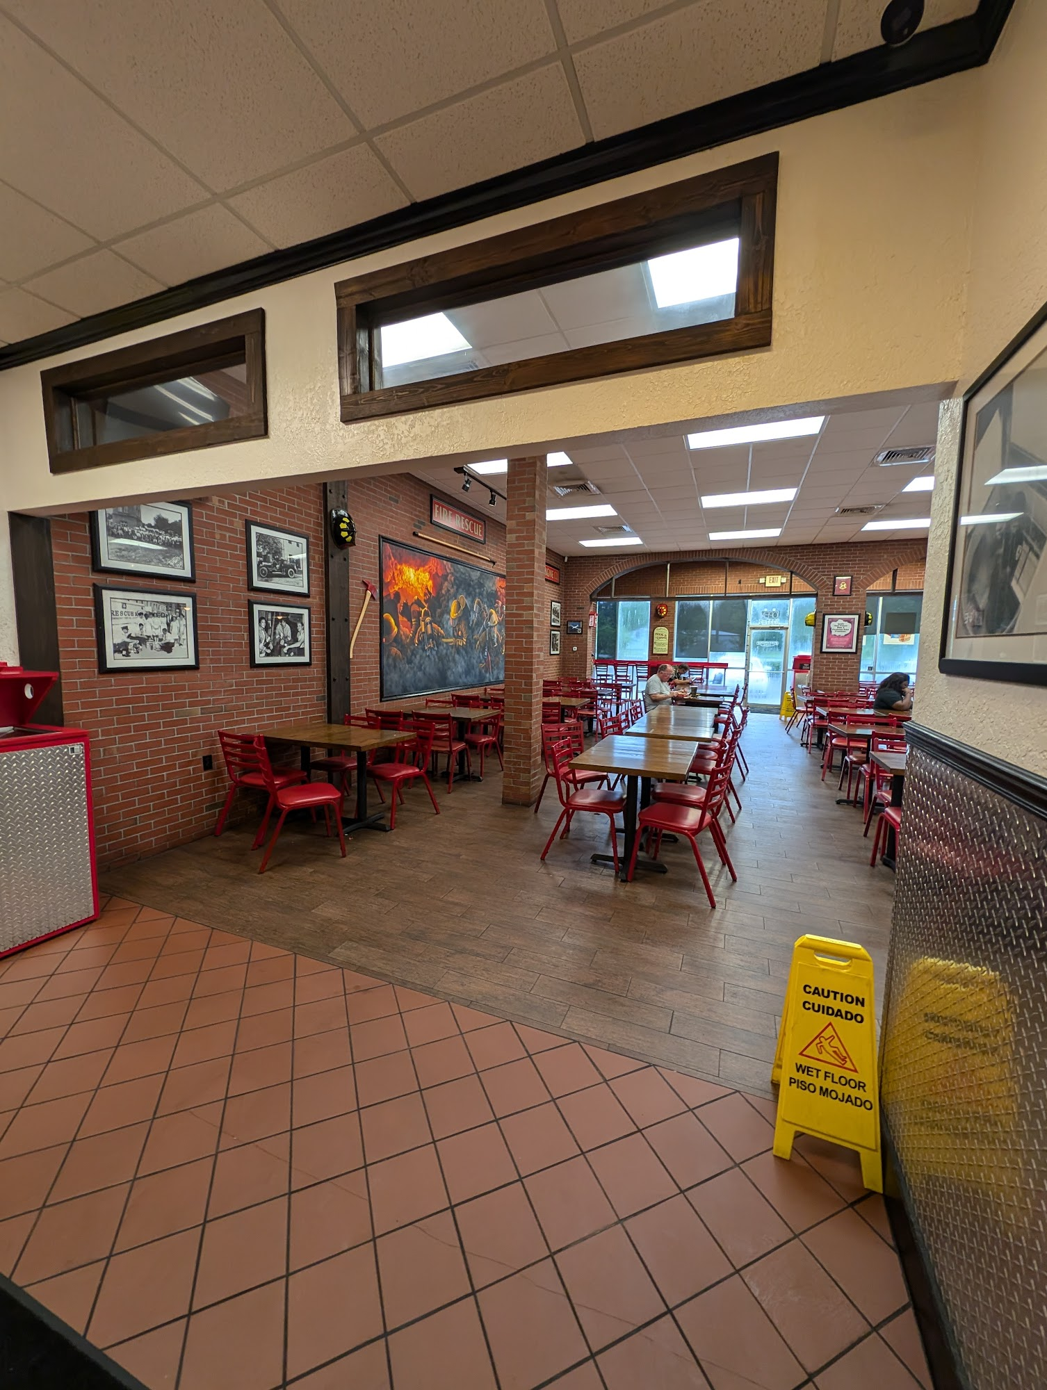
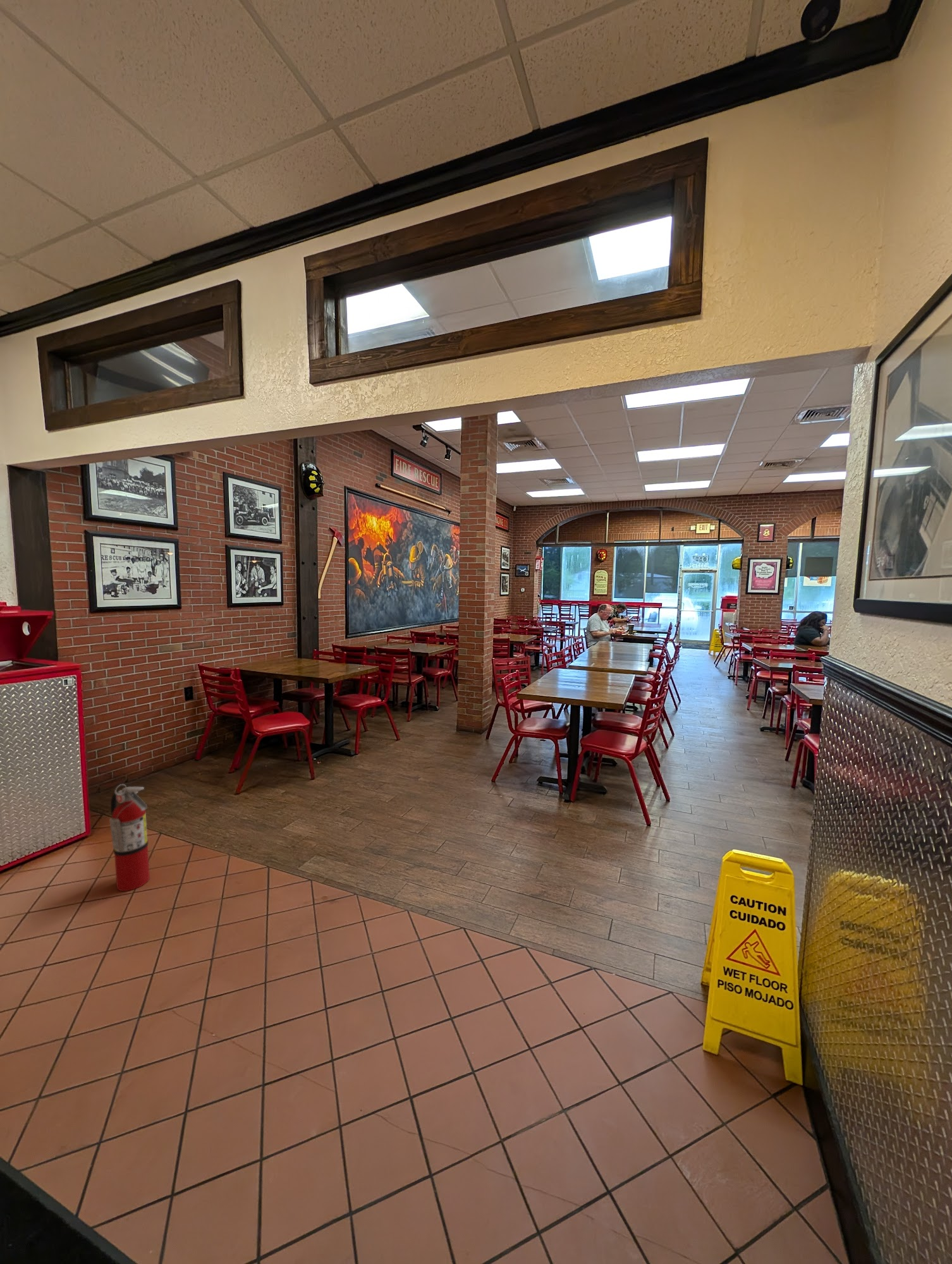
+ fire extinguisher [109,784,150,892]
